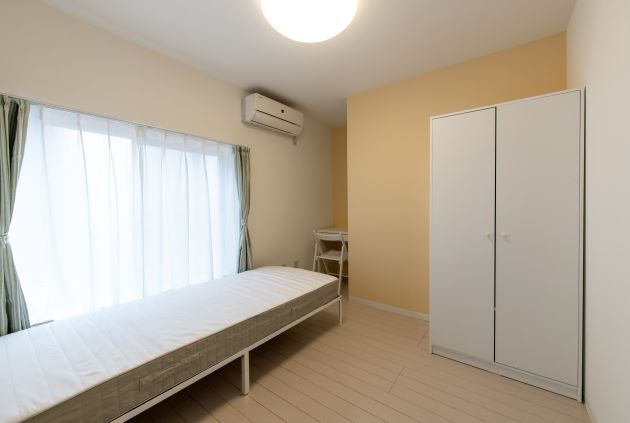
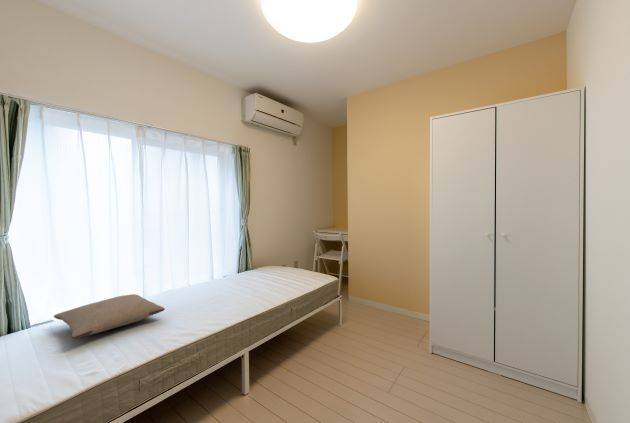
+ pillow [53,293,166,340]
